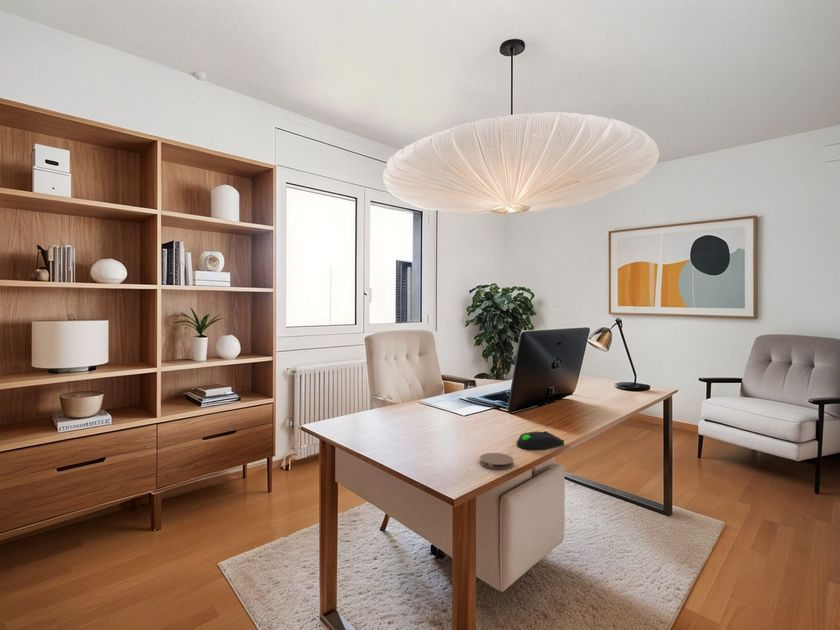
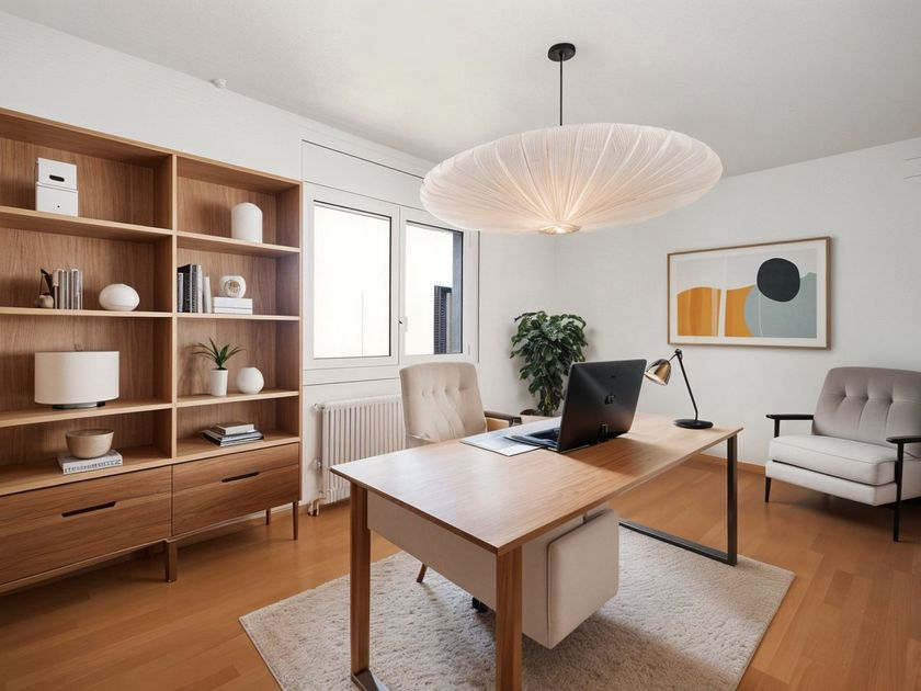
- coaster [479,452,515,470]
- computer mouse [516,430,565,450]
